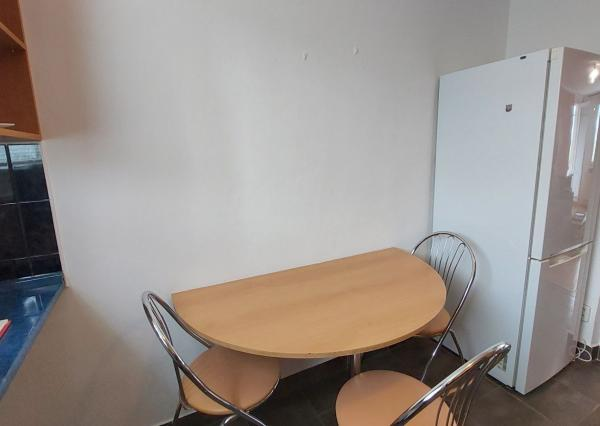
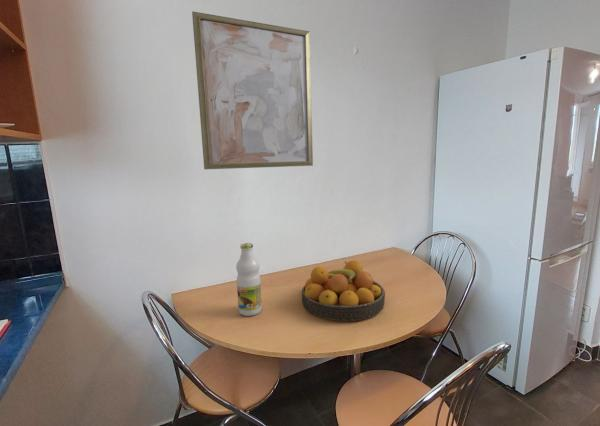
+ wall art [191,10,314,170]
+ bottle [235,242,263,317]
+ fruit bowl [301,260,386,322]
